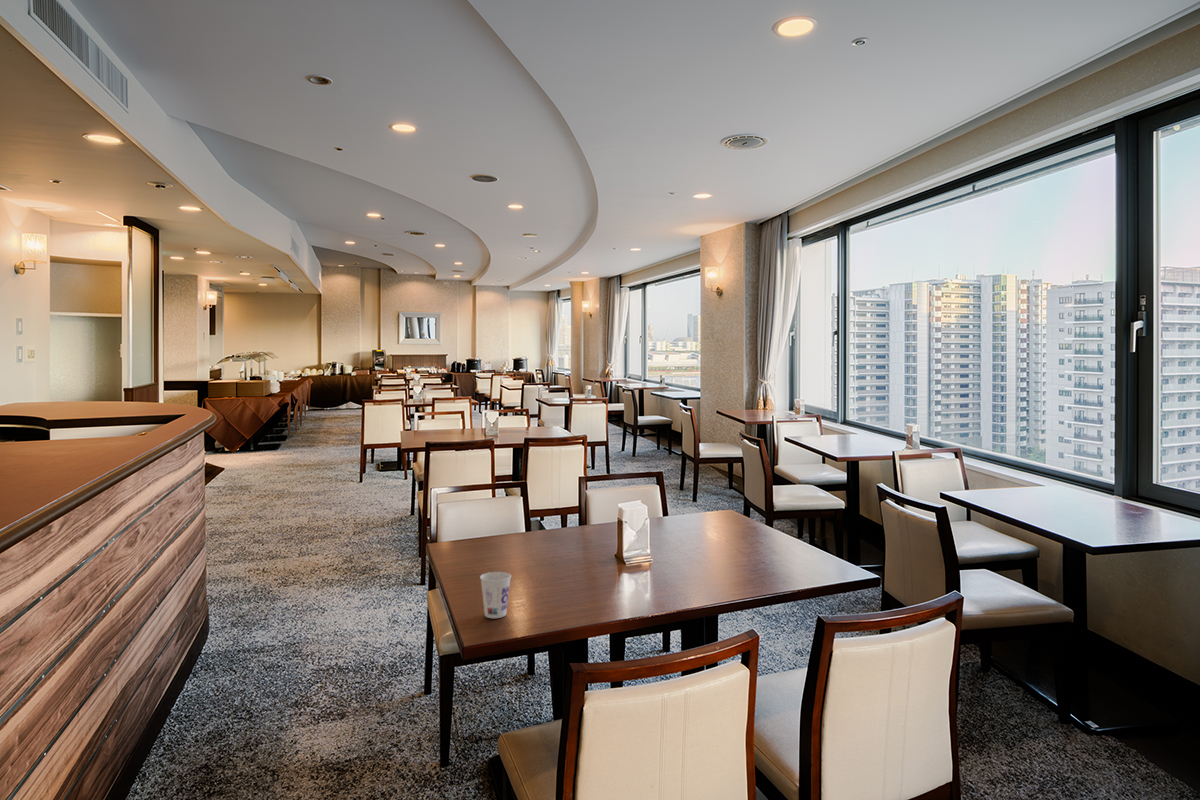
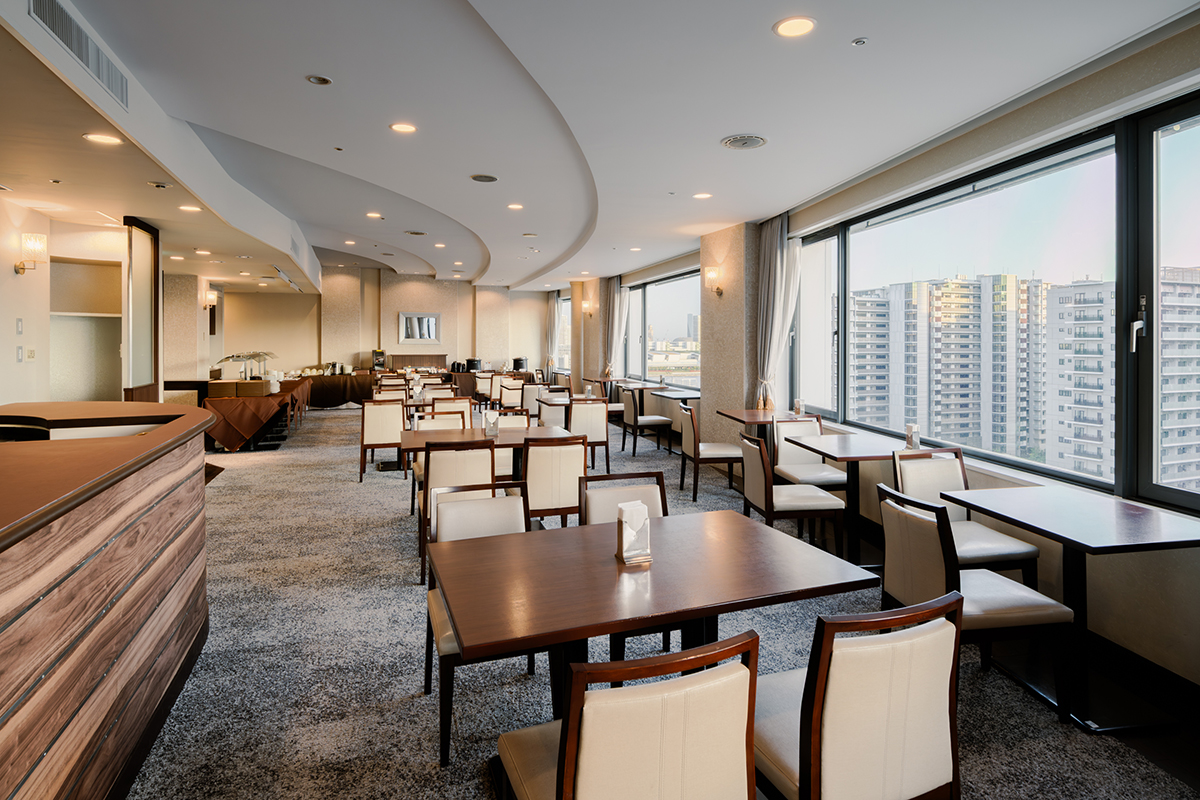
- cup [479,571,512,619]
